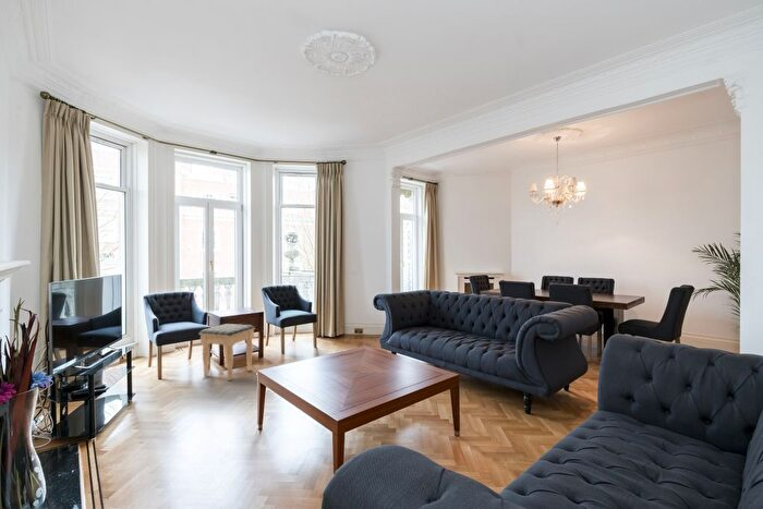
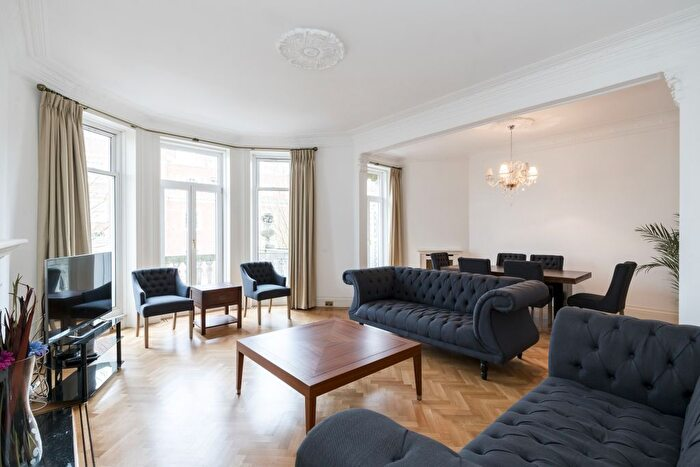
- footstool [198,323,256,381]
